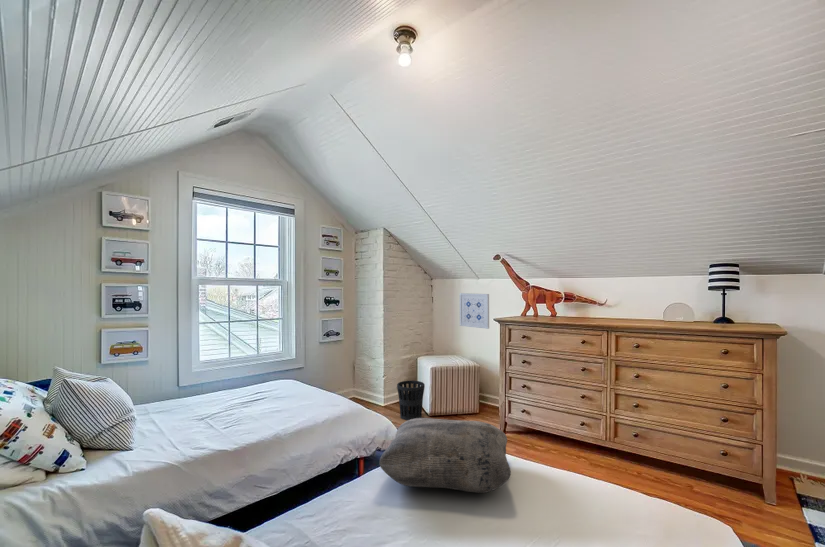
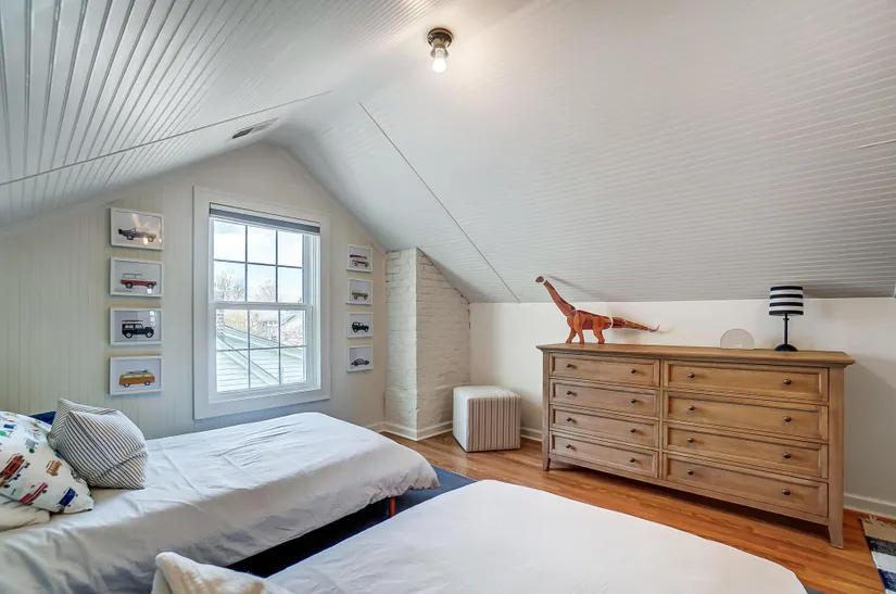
- cushion [378,417,512,494]
- wall art [459,292,490,330]
- wastebasket [396,380,426,421]
